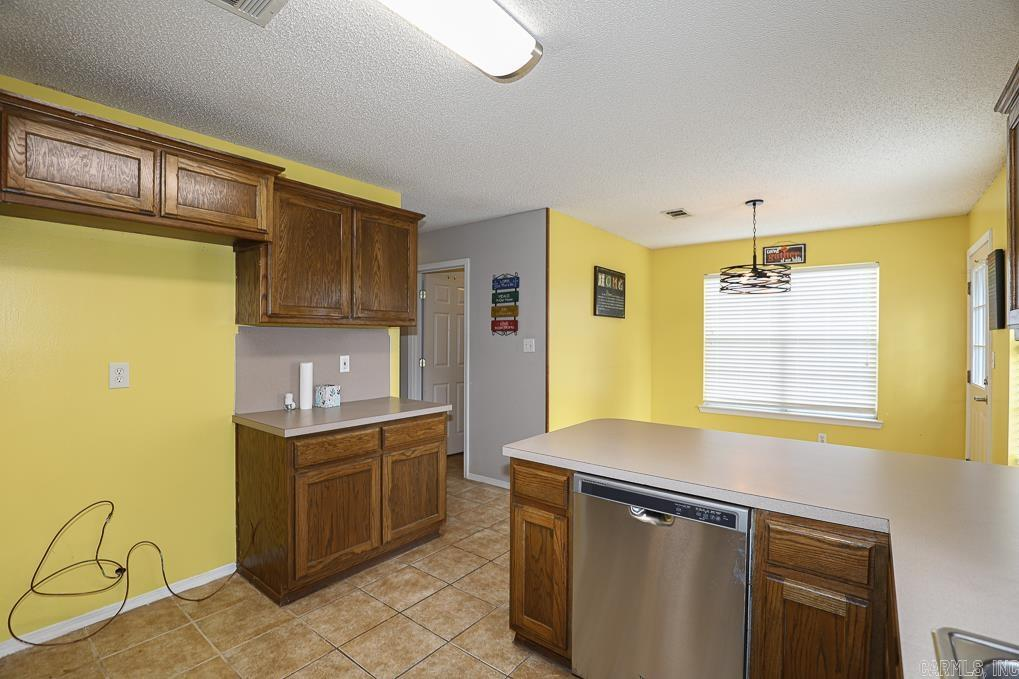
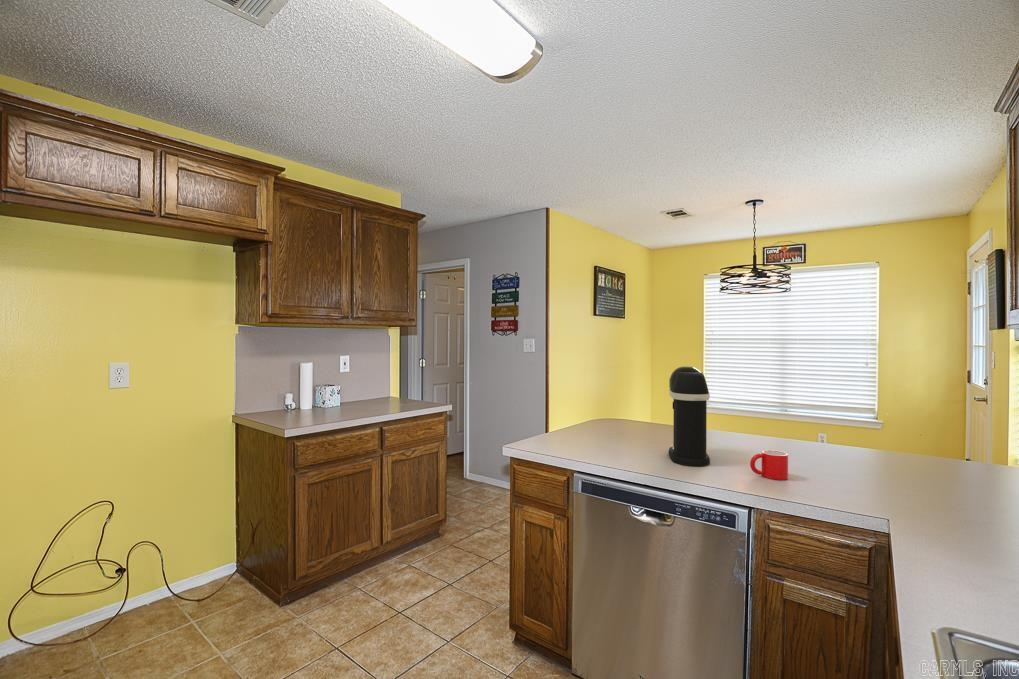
+ coffee maker [667,365,711,467]
+ mug [749,449,789,481]
